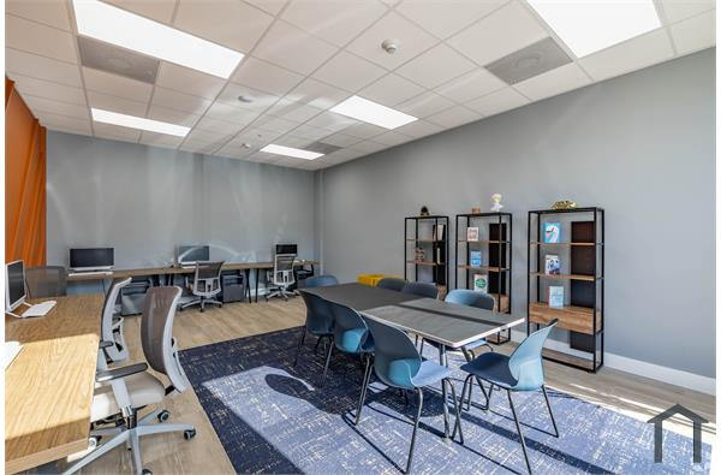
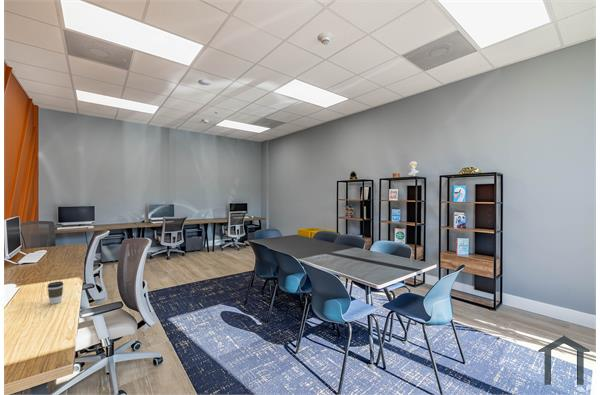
+ coffee cup [46,280,64,305]
